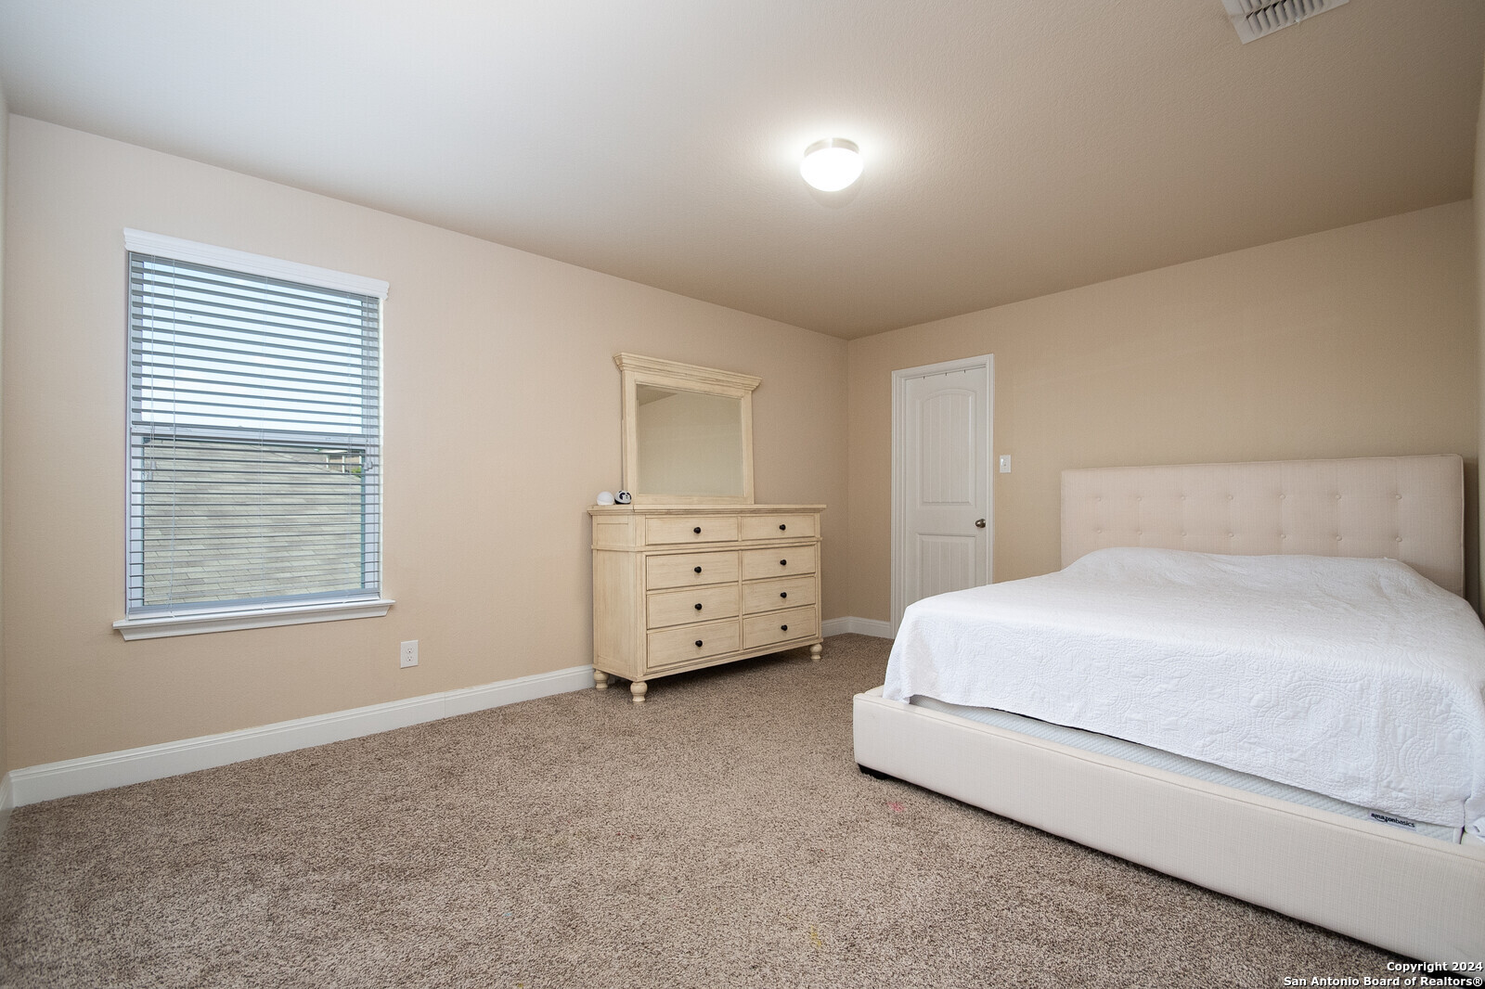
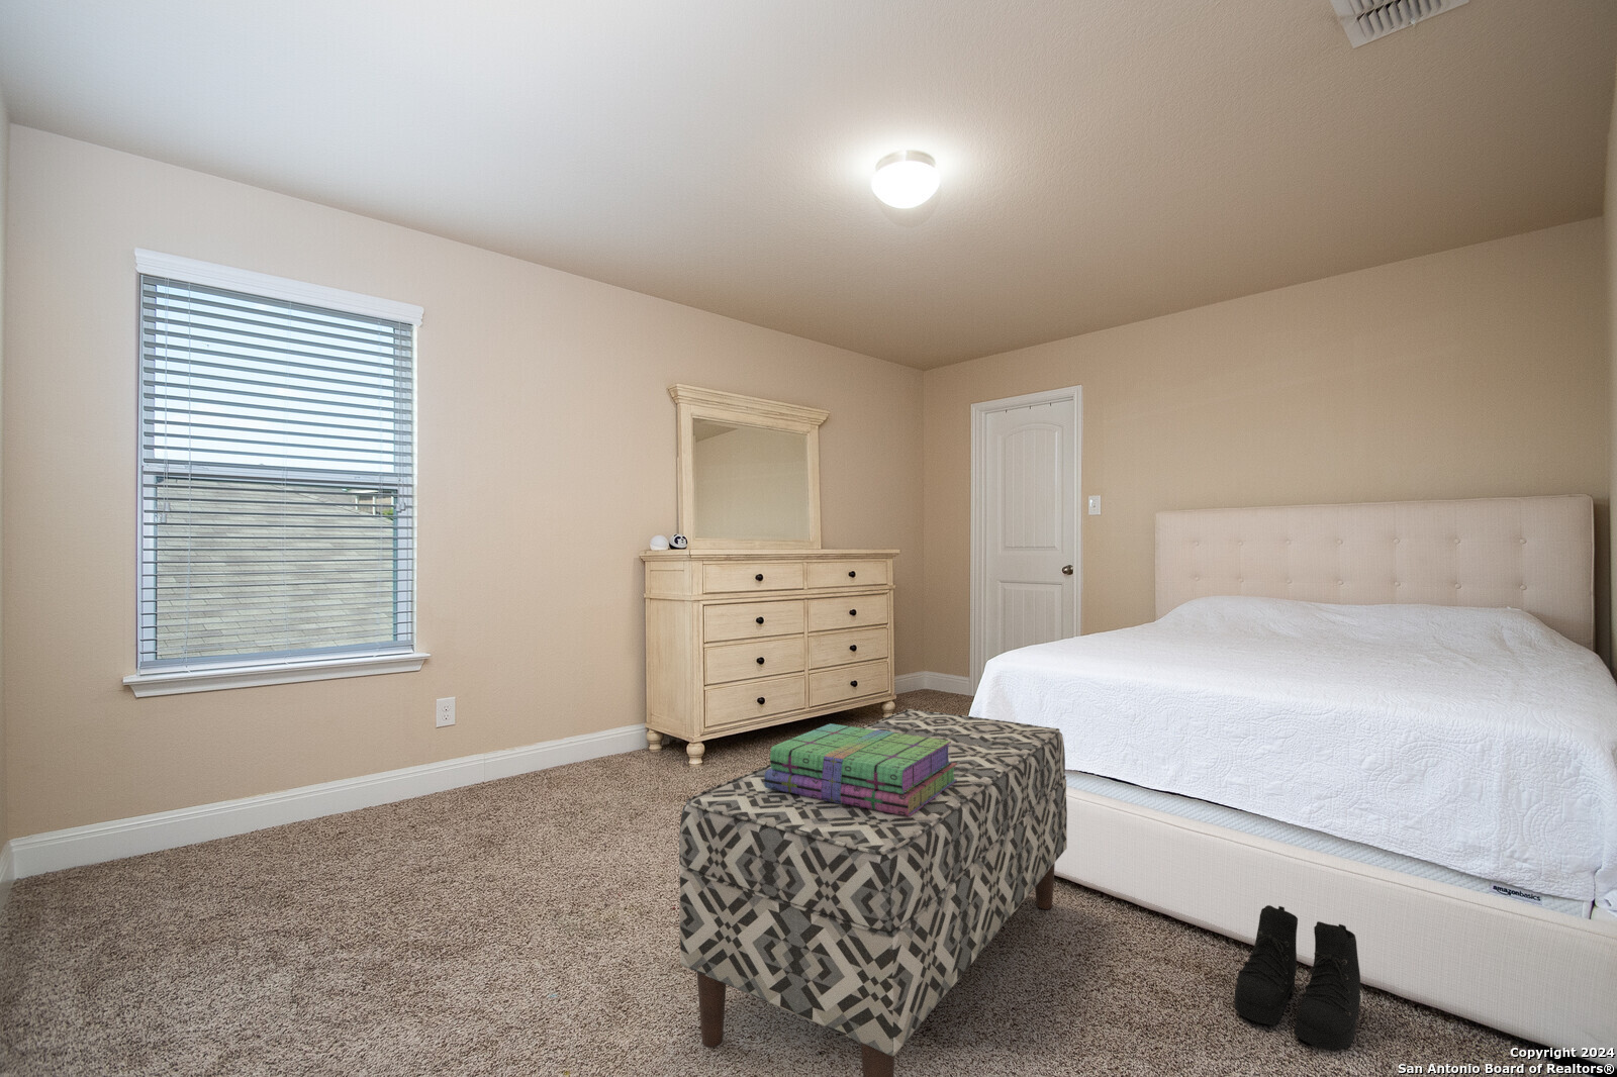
+ stack of books [765,722,957,816]
+ bench [678,708,1069,1077]
+ boots [1233,904,1361,1052]
